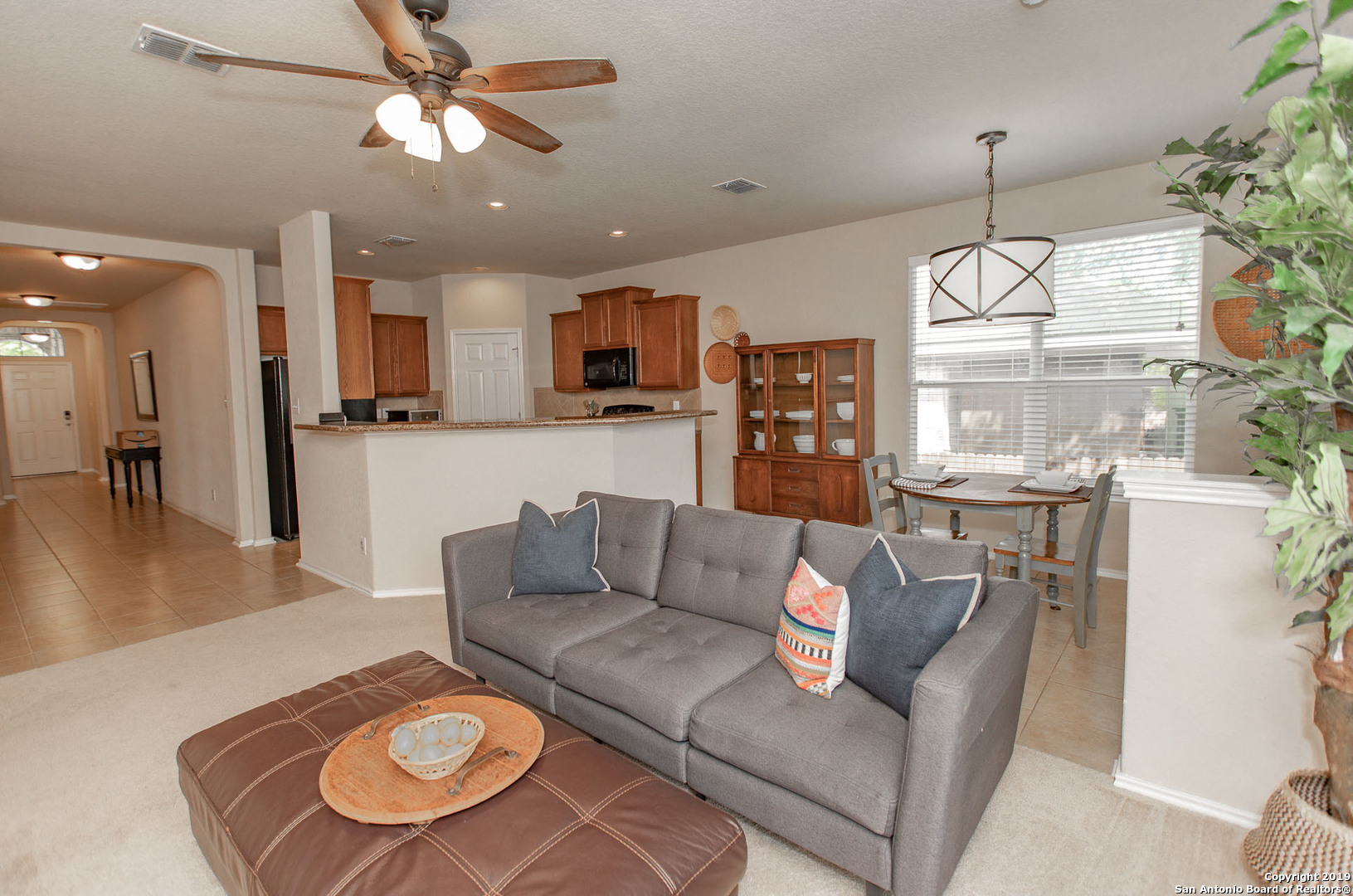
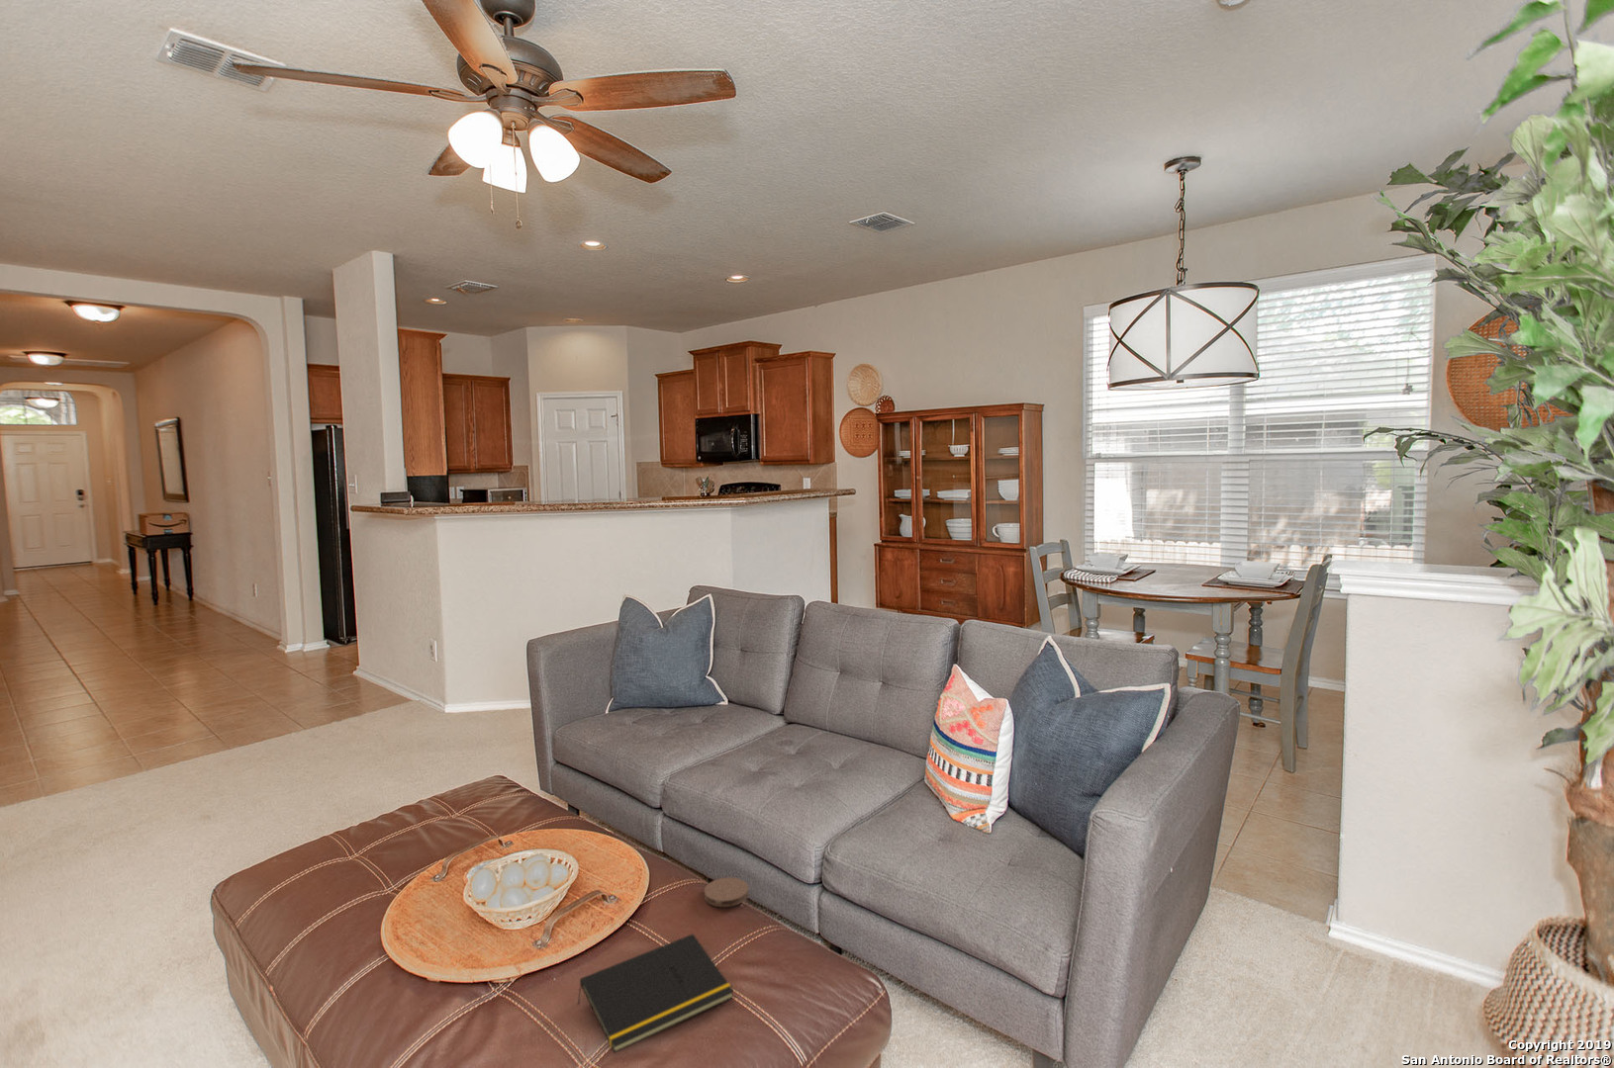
+ coaster [704,876,750,908]
+ notepad [577,932,735,1054]
